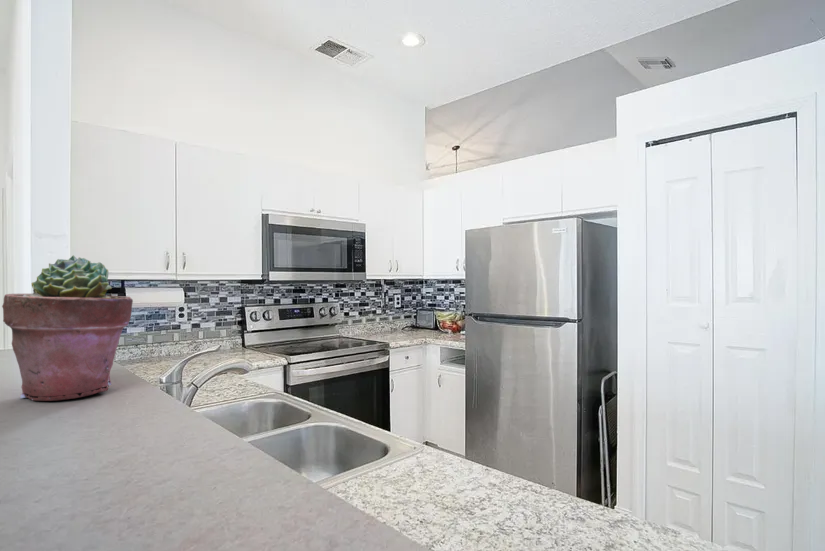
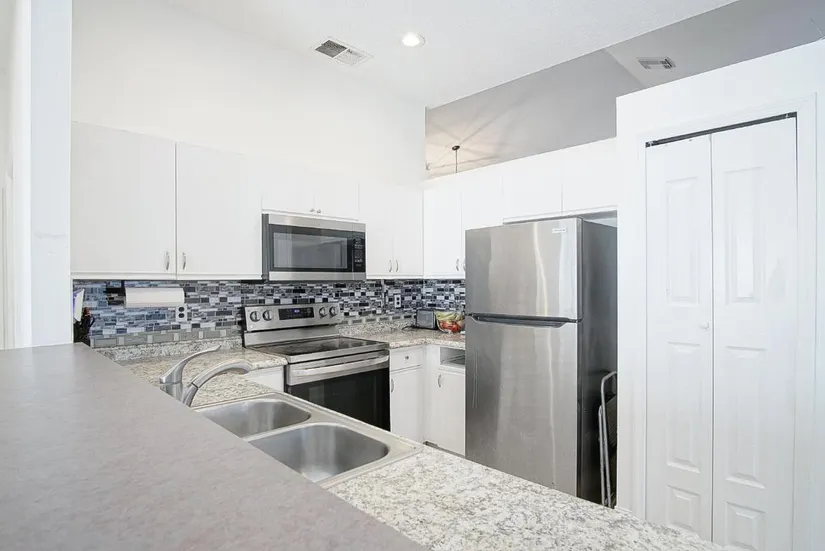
- potted succulent [1,254,134,402]
